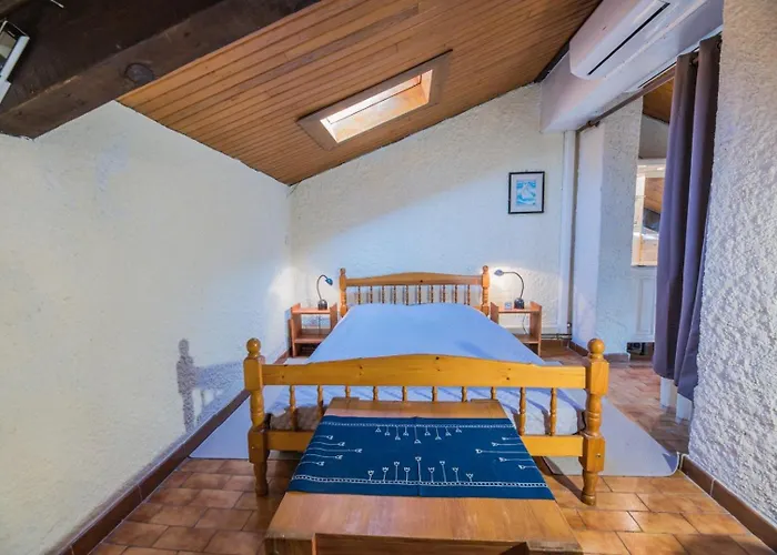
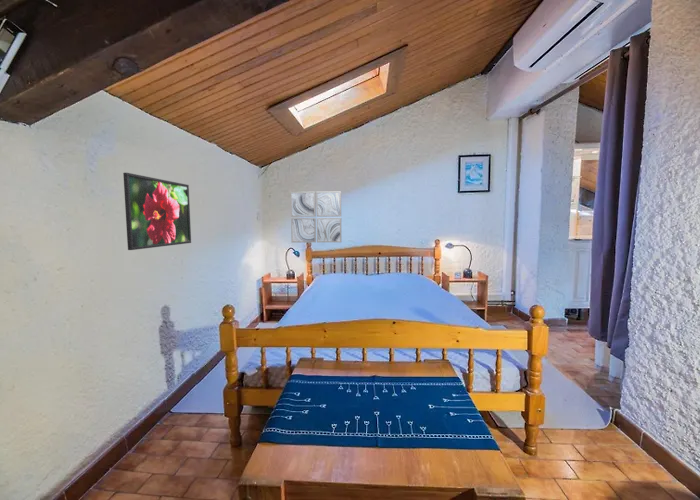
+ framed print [122,172,192,251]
+ wall art [290,191,342,243]
